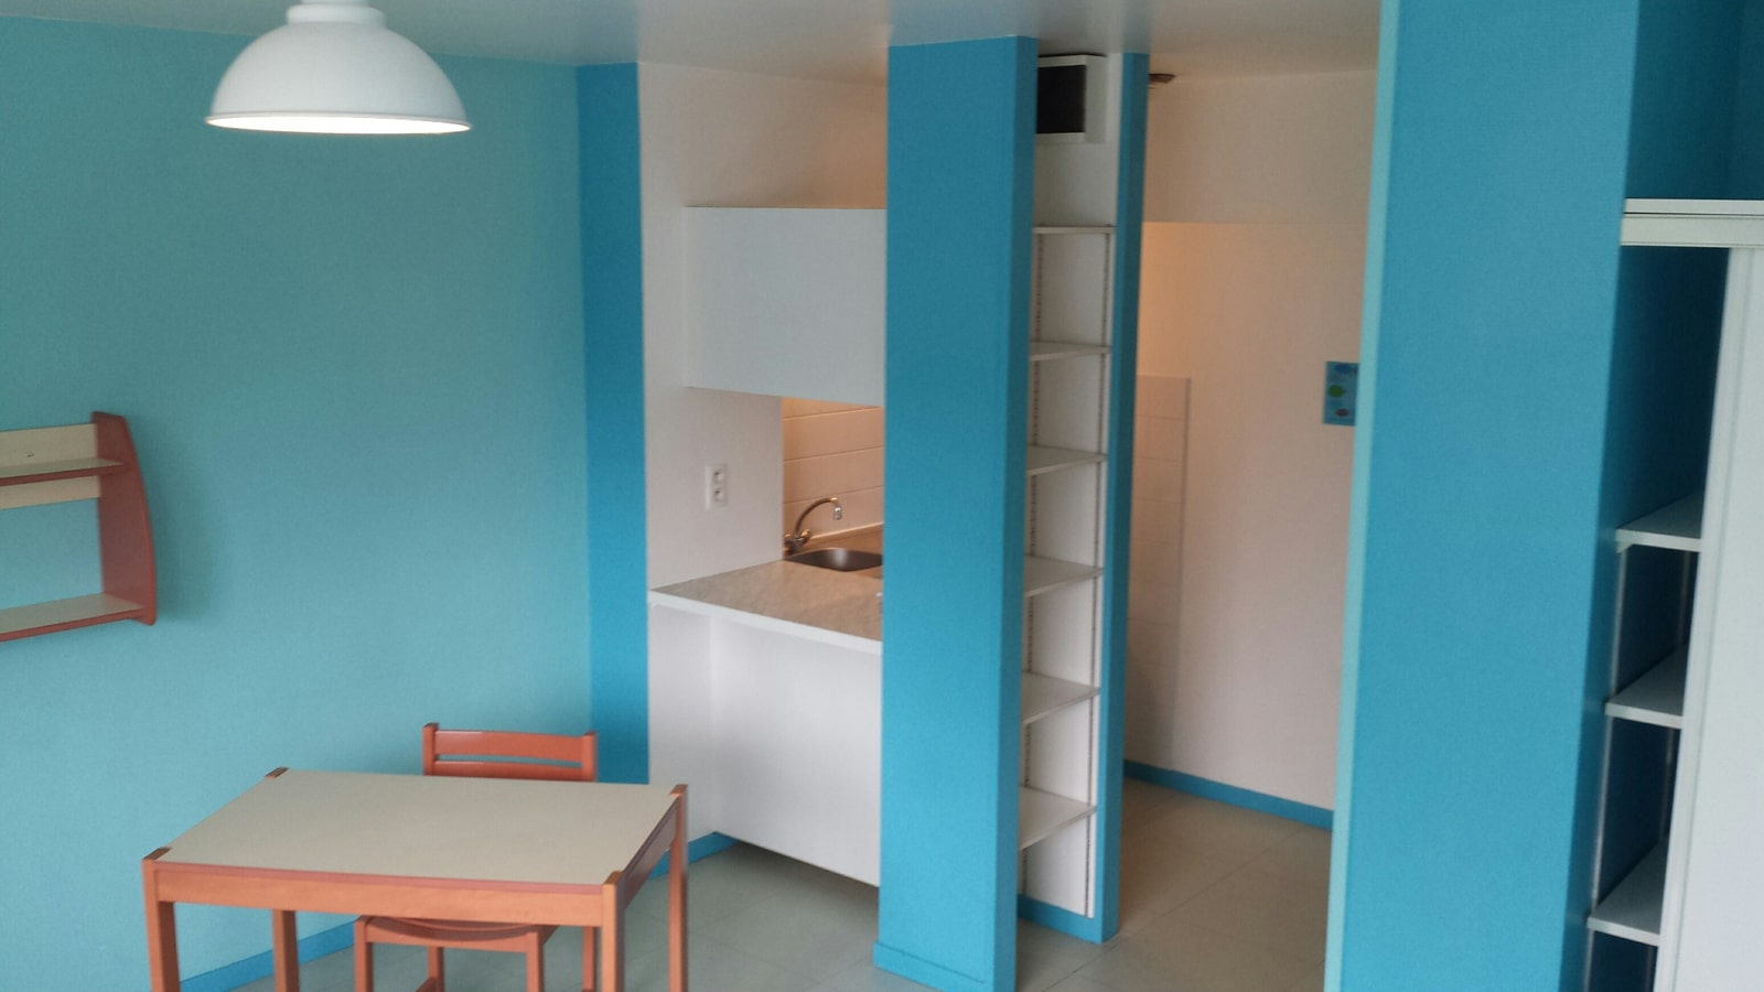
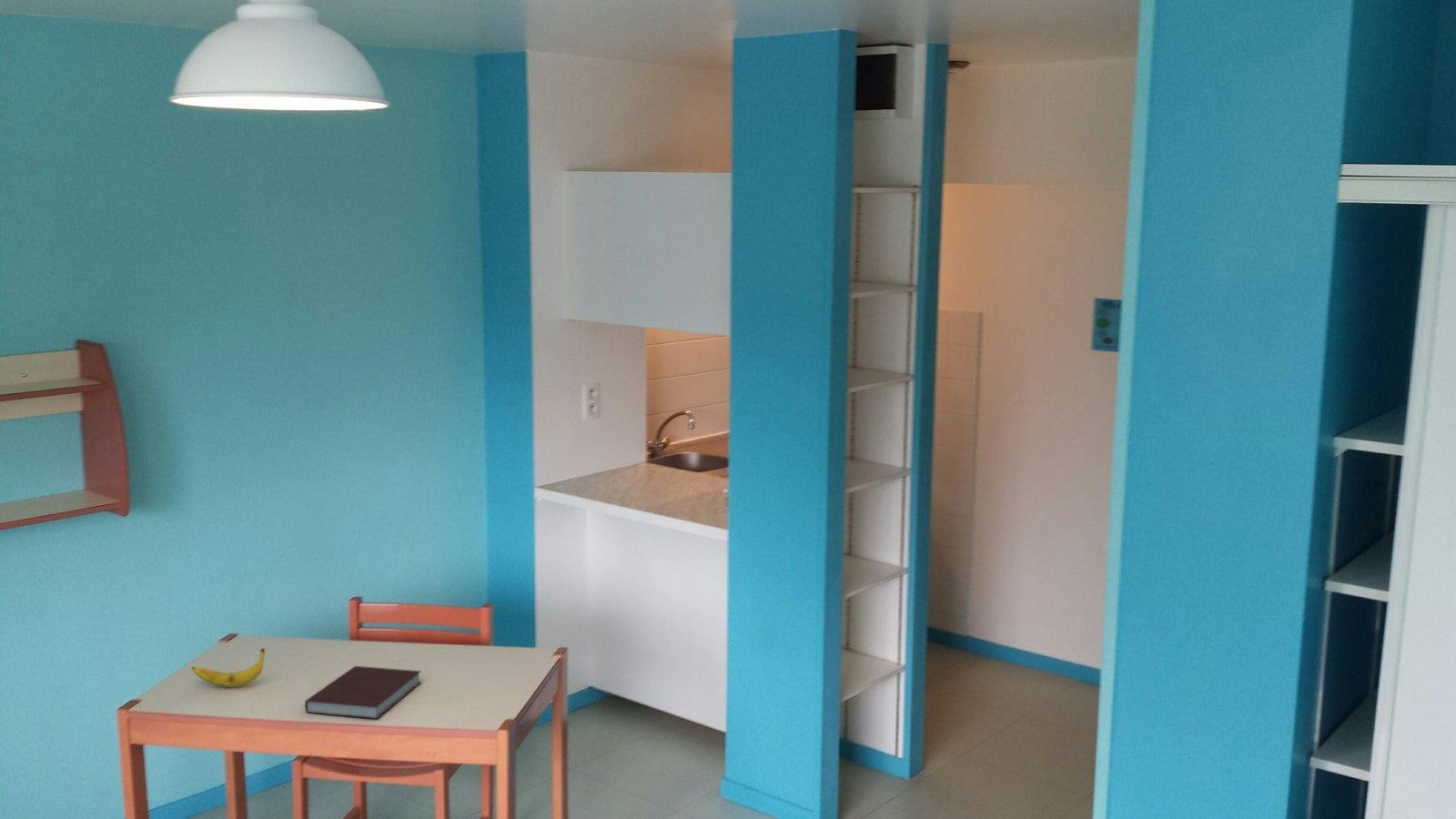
+ banana [191,647,266,688]
+ notebook [304,665,422,720]
